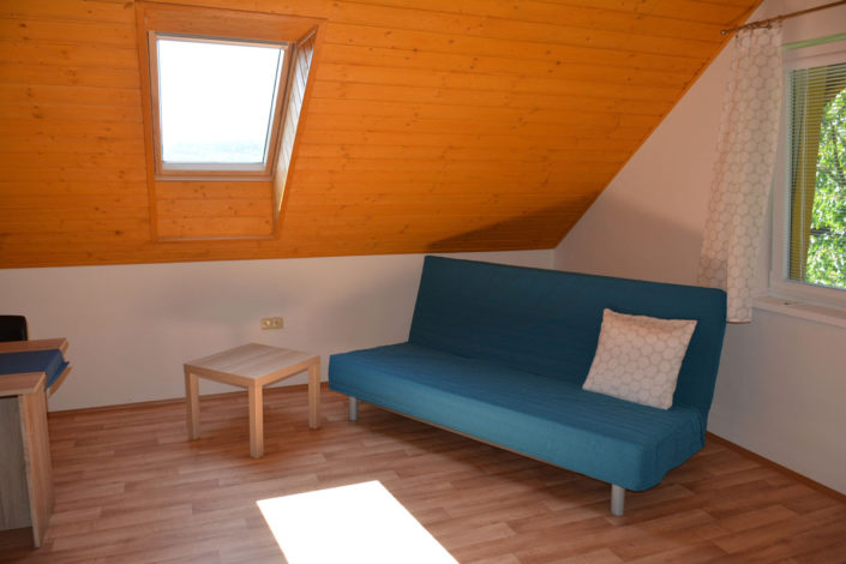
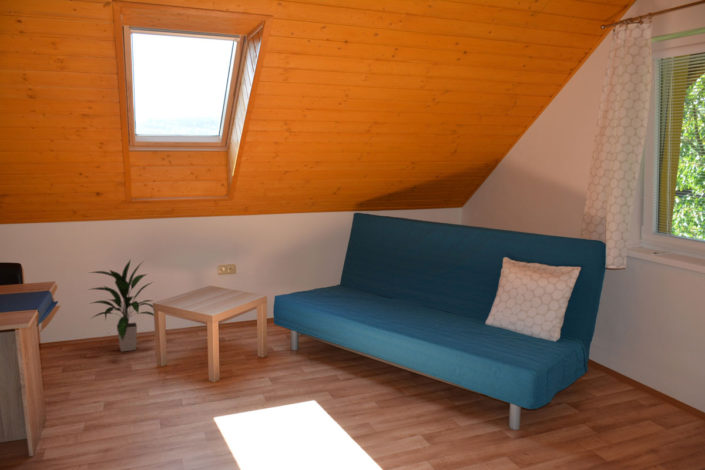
+ indoor plant [86,258,155,353]
